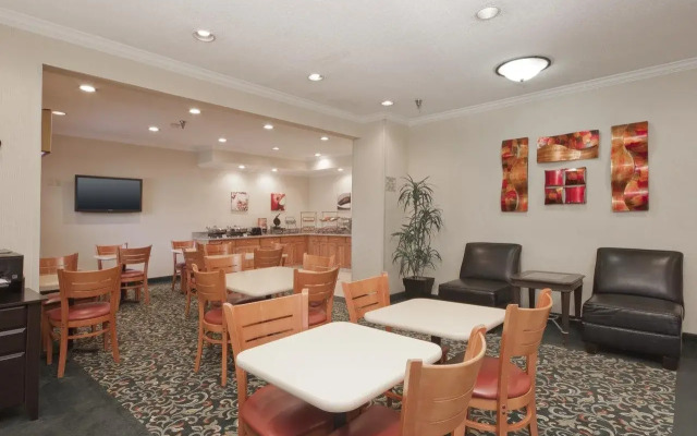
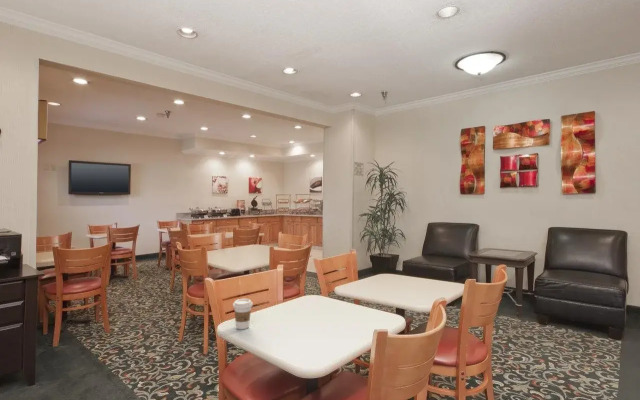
+ coffee cup [232,298,254,330]
